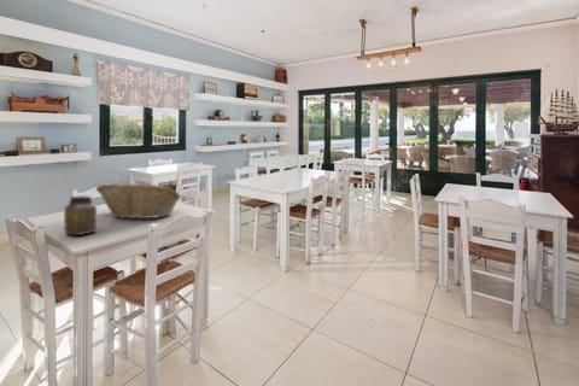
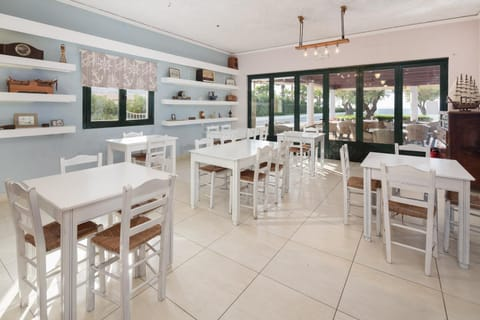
- fruit basket [95,183,182,220]
- jar [63,194,98,236]
